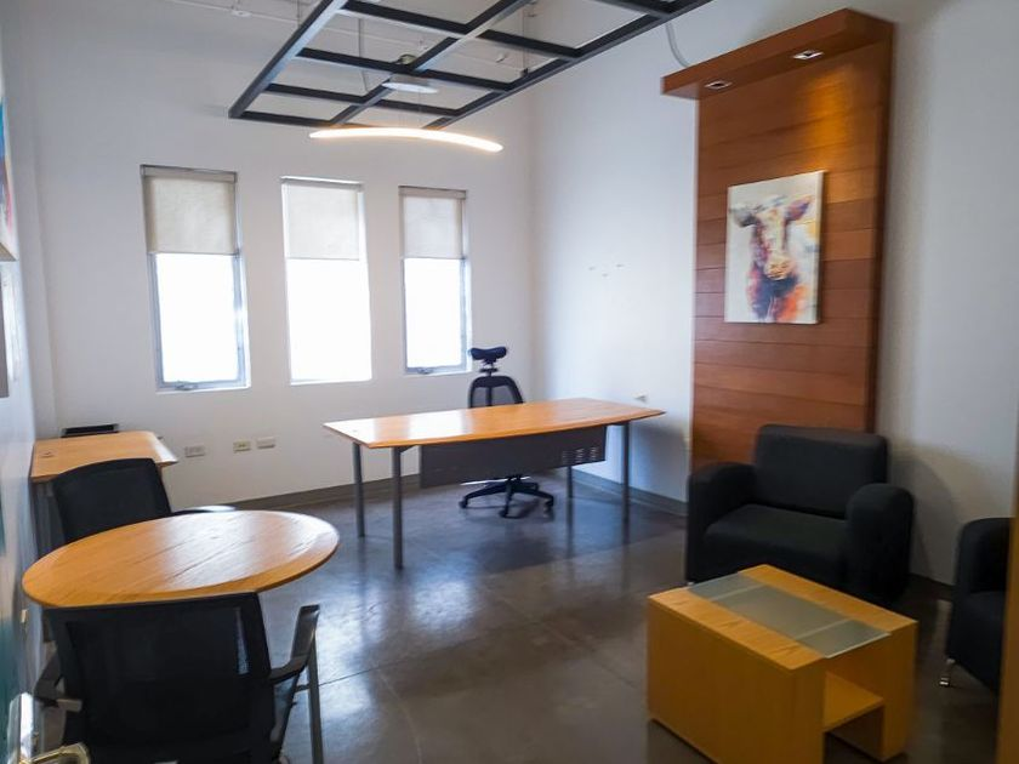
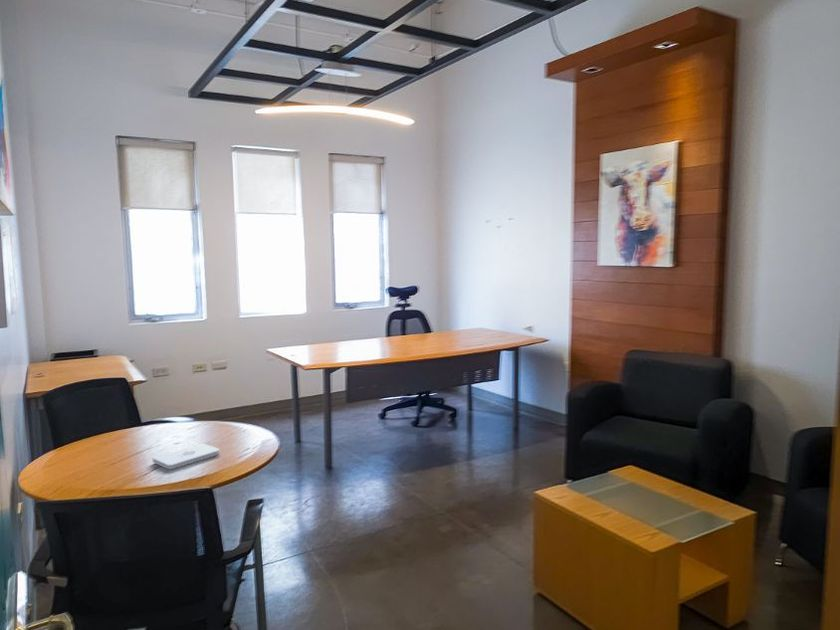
+ notepad [151,442,220,470]
